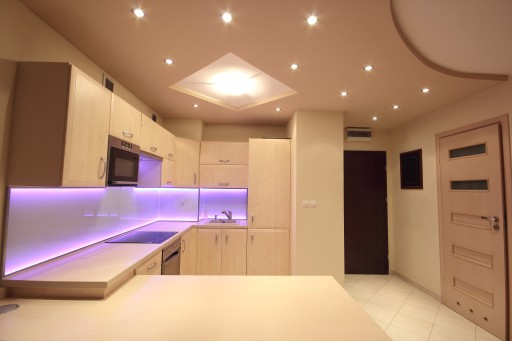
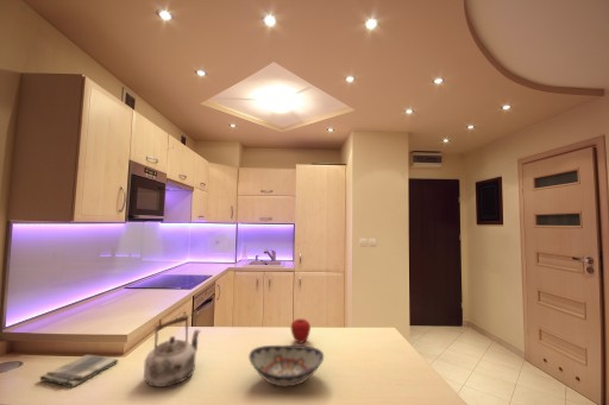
+ kettle [143,314,202,388]
+ apple [289,318,312,344]
+ dish towel [38,354,119,388]
+ decorative bowl [247,344,325,387]
